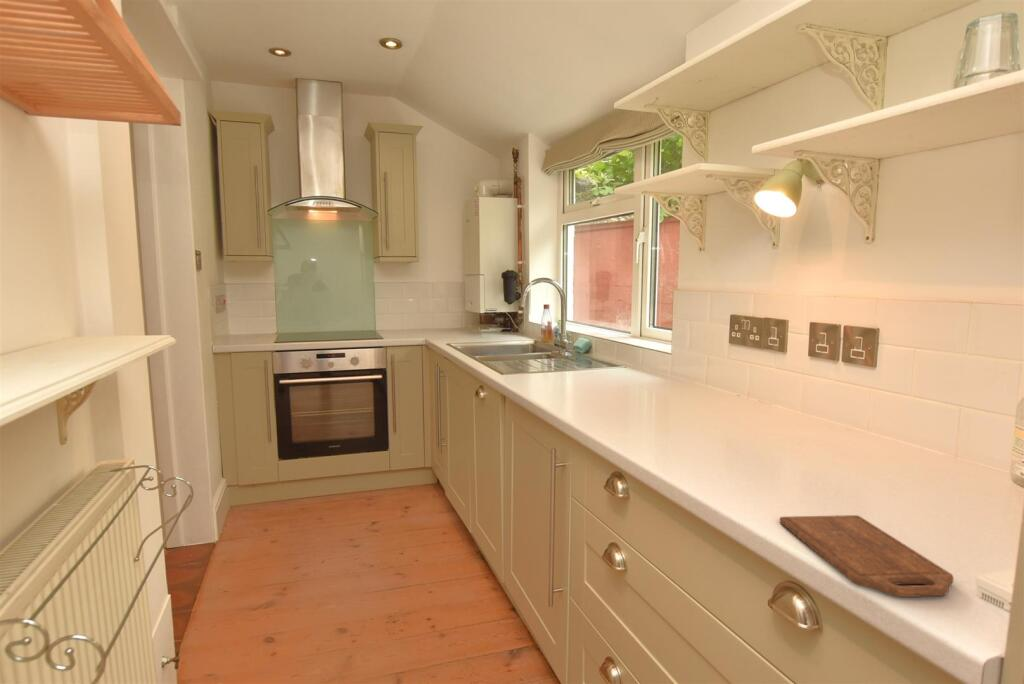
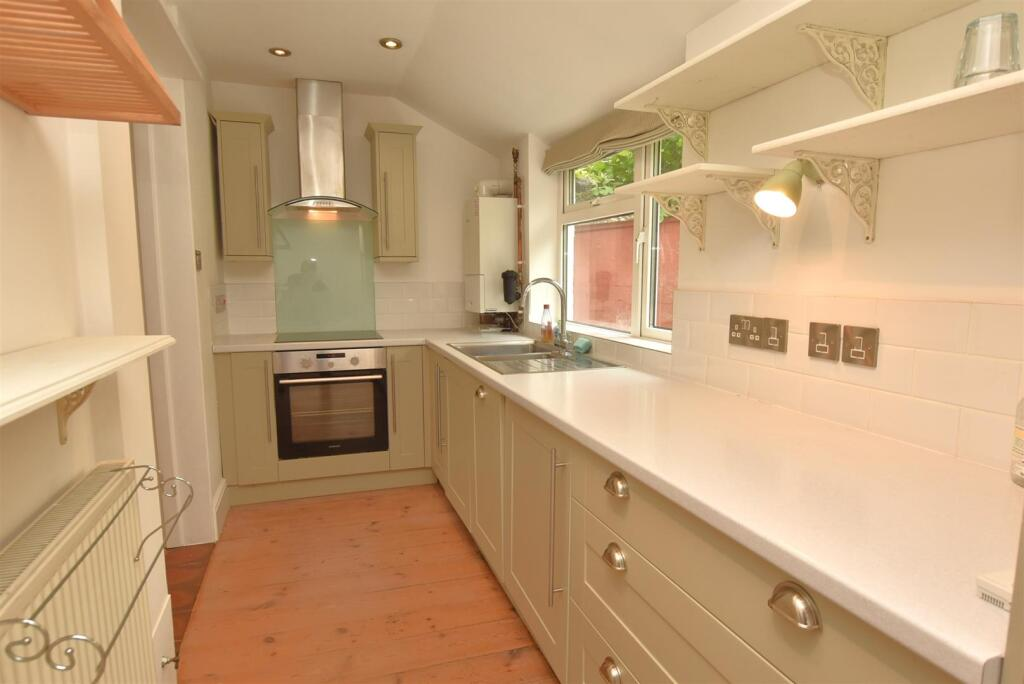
- cutting board [779,514,955,598]
